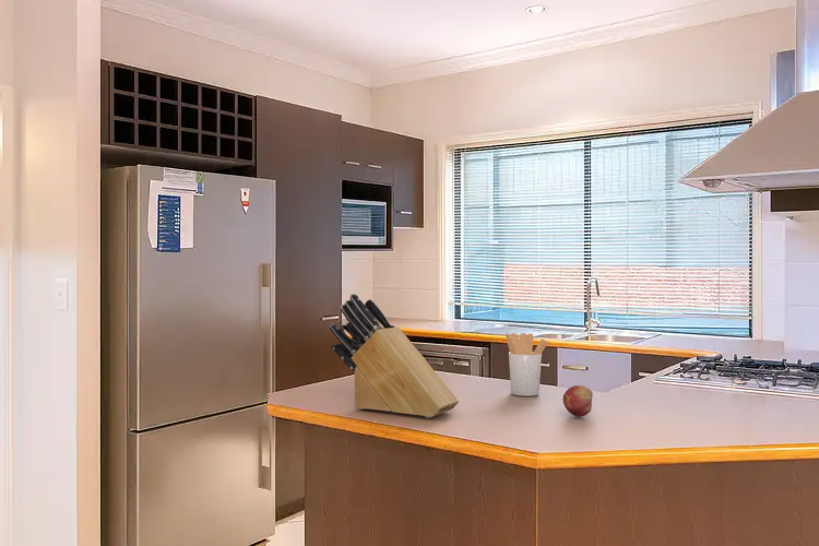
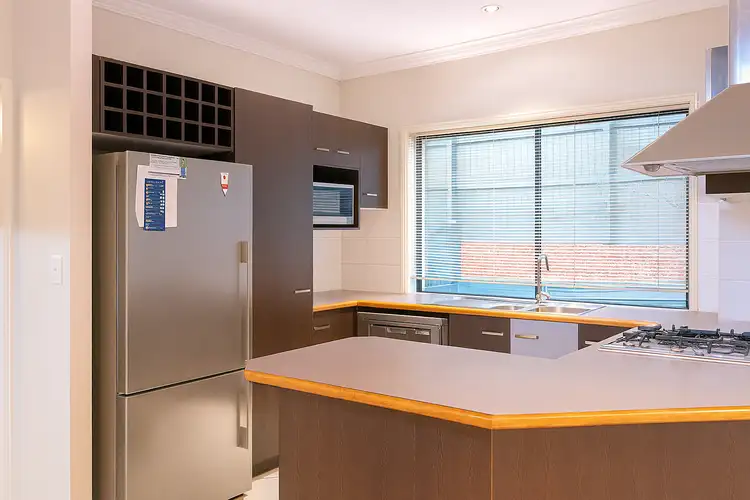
- fruit [561,384,594,418]
- knife block [329,293,460,418]
- utensil holder [505,332,548,397]
